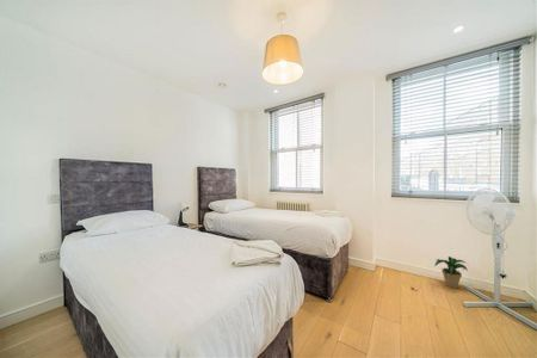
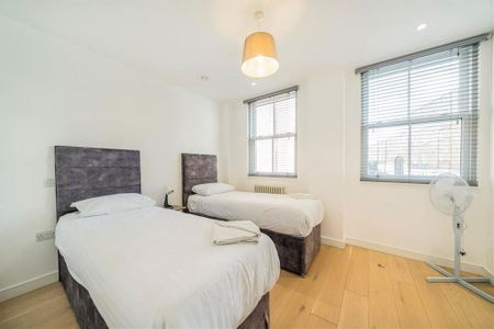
- potted plant [433,255,469,289]
